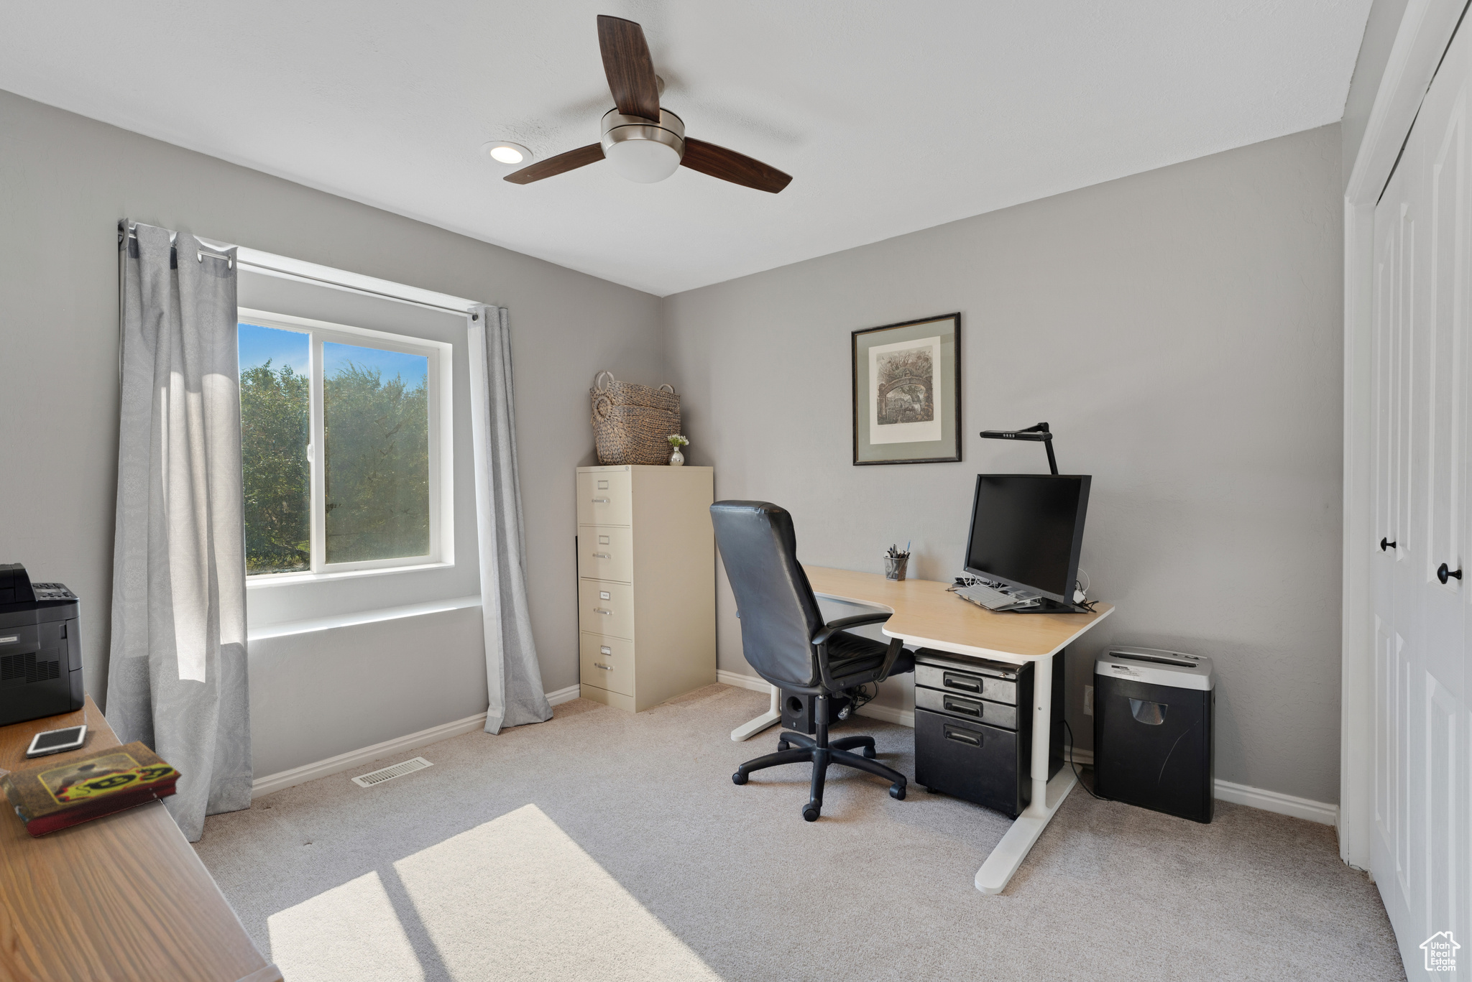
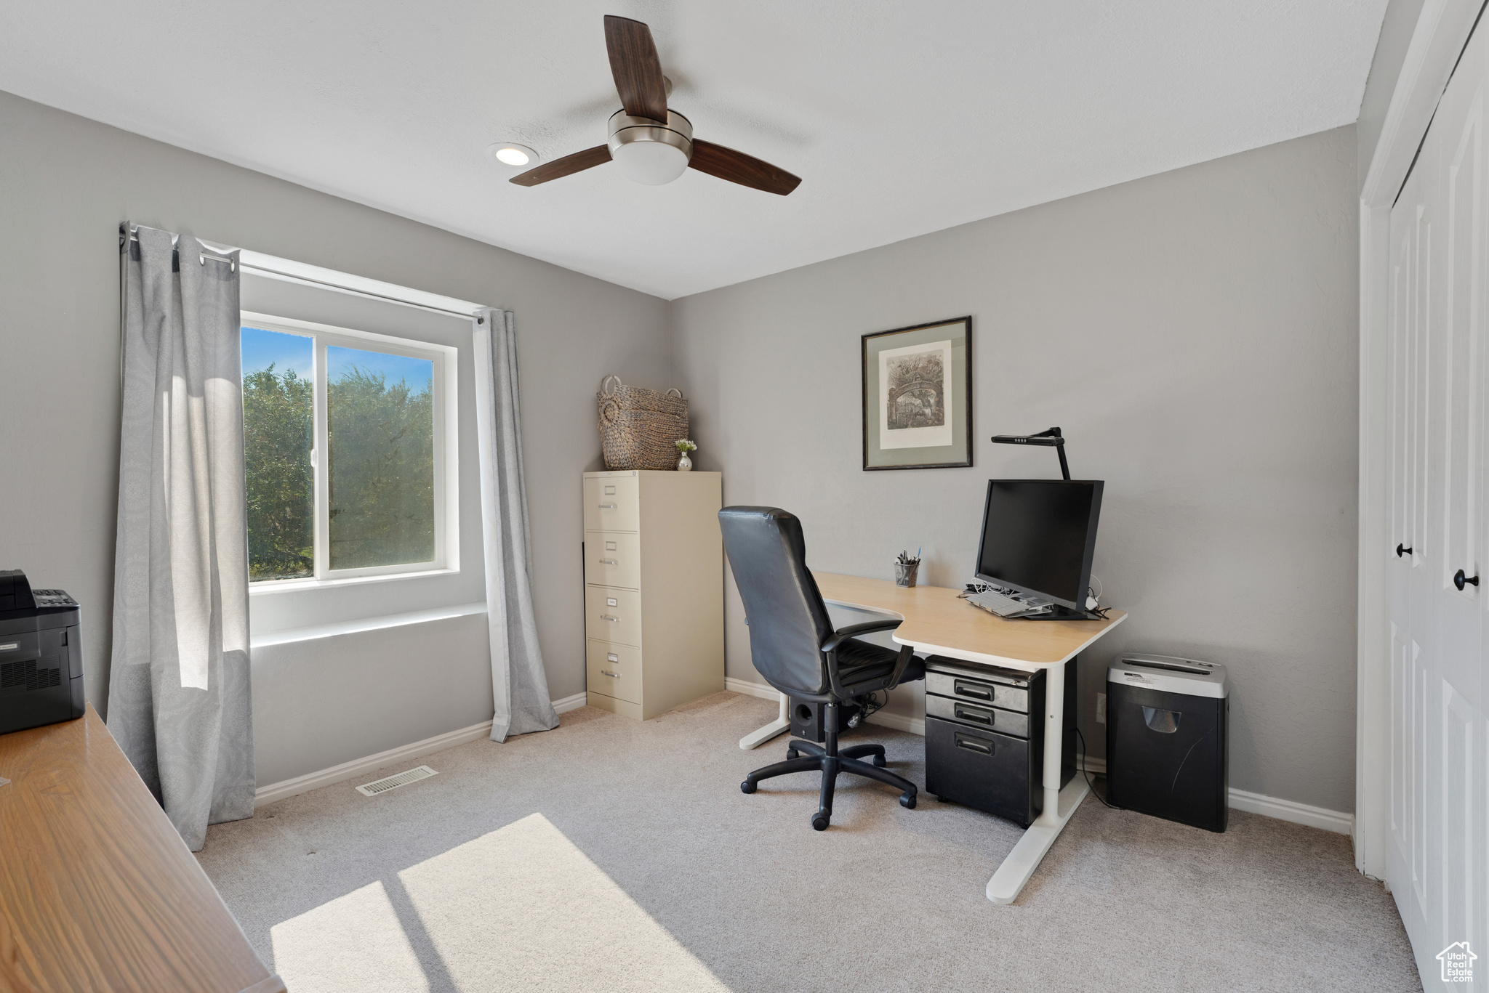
- book [0,740,183,838]
- cell phone [25,724,89,758]
